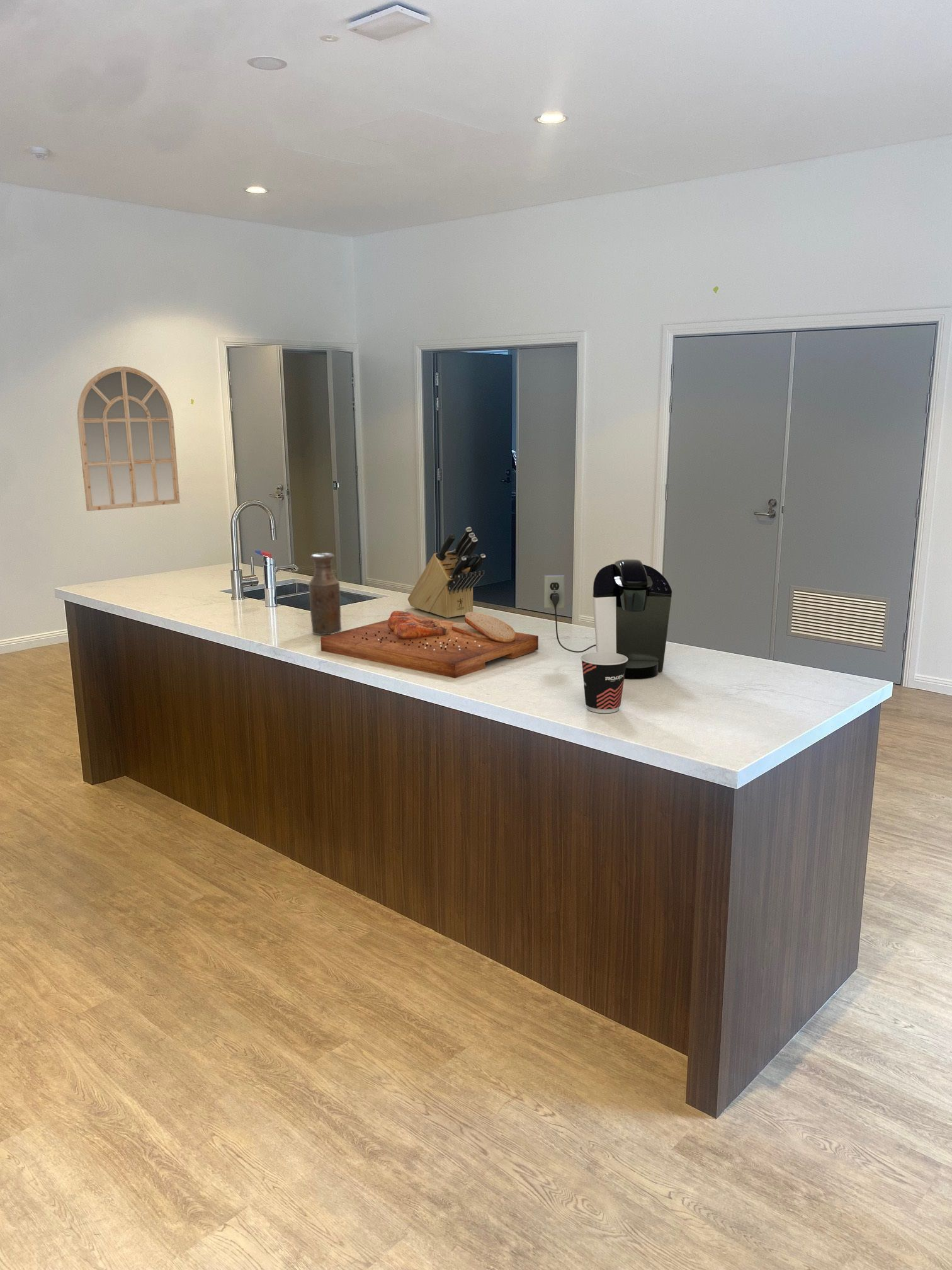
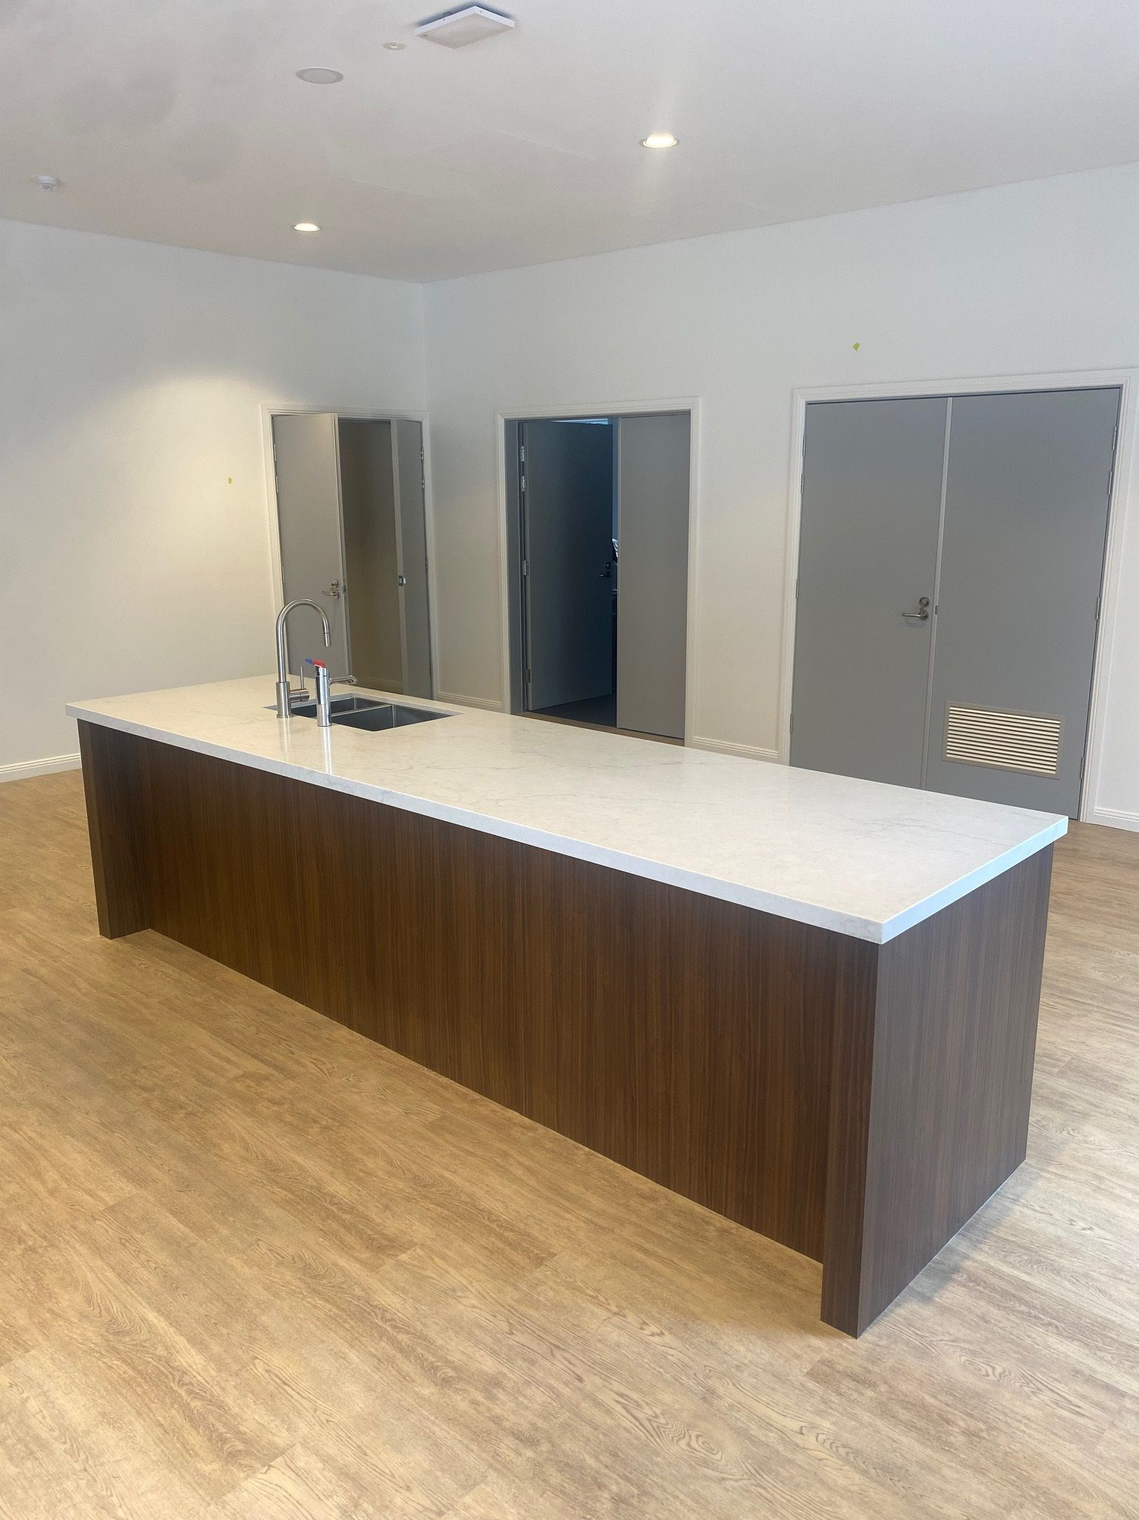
- cup [580,651,628,714]
- mirror [77,366,181,512]
- cutting board [320,610,539,678]
- knife block [407,527,486,619]
- bottle [308,552,342,636]
- coffee maker [543,559,672,680]
